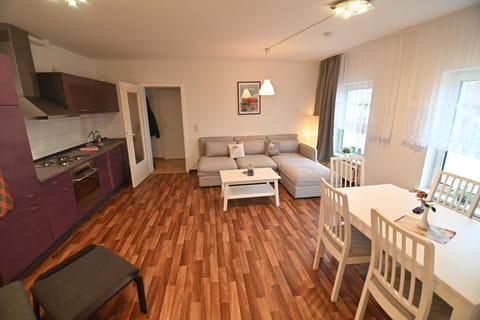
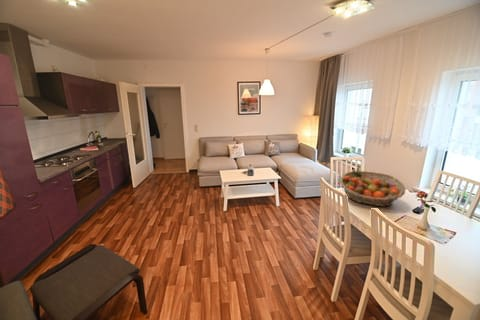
+ fruit basket [339,170,406,207]
